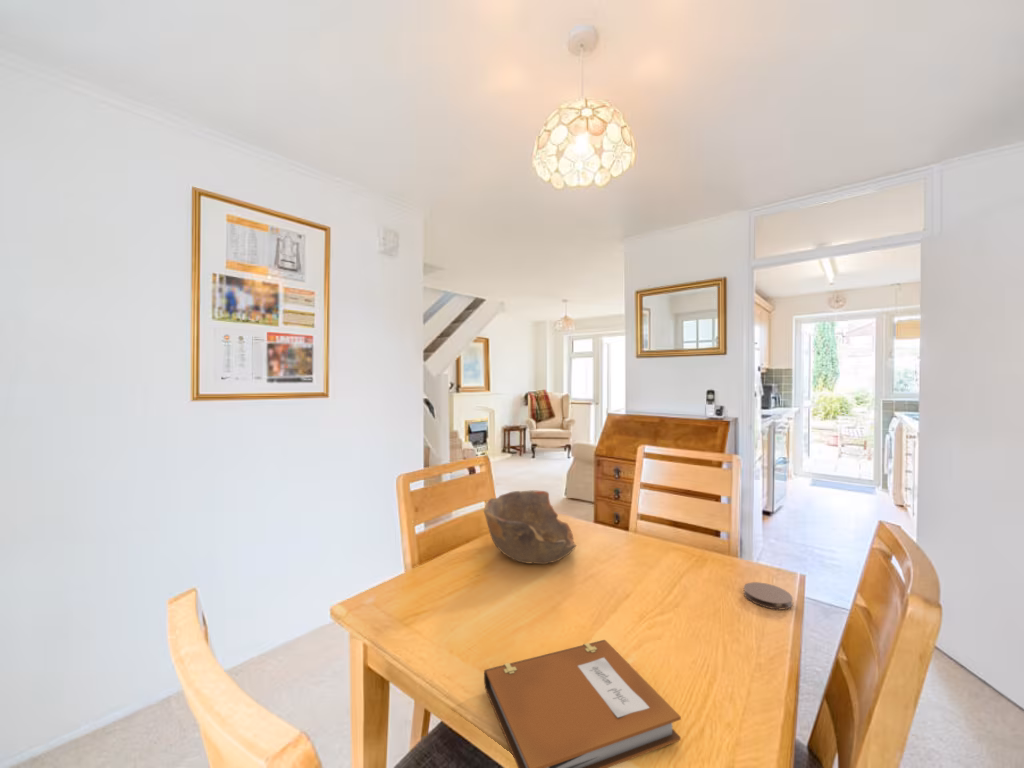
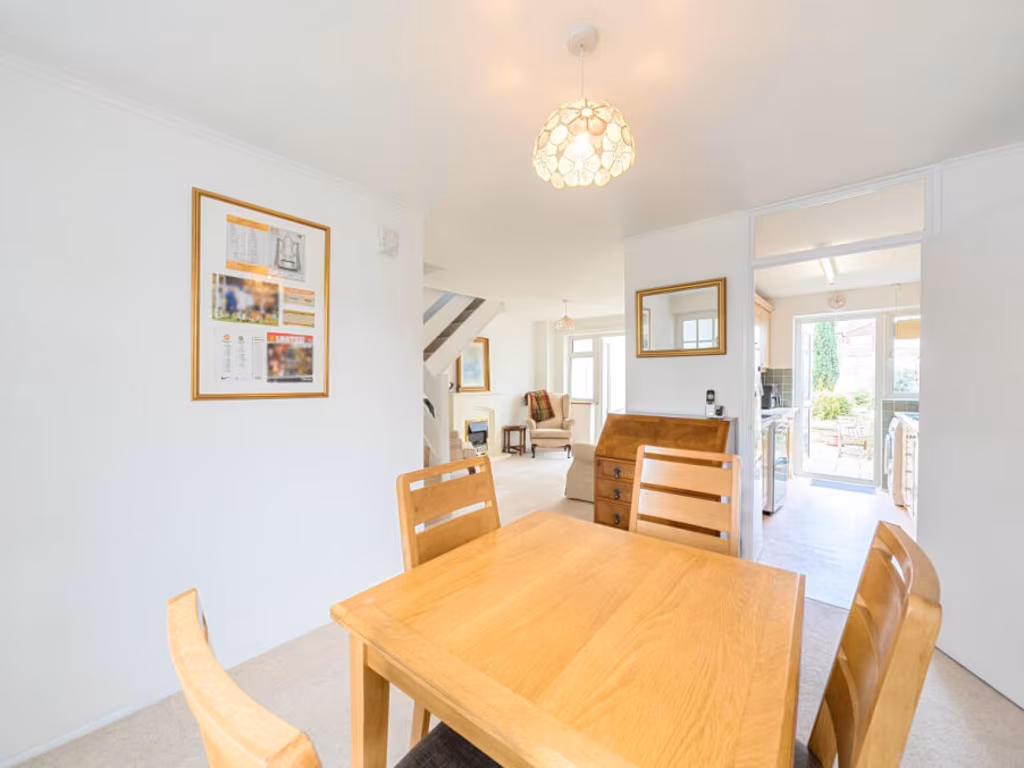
- notebook [483,639,682,768]
- bowl [483,489,577,565]
- coaster [743,581,794,610]
